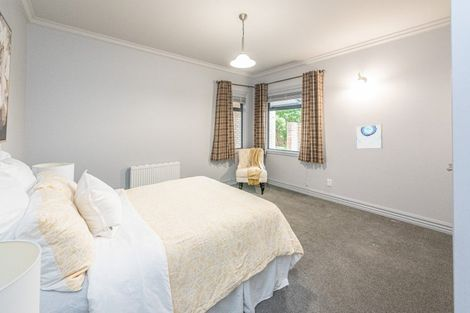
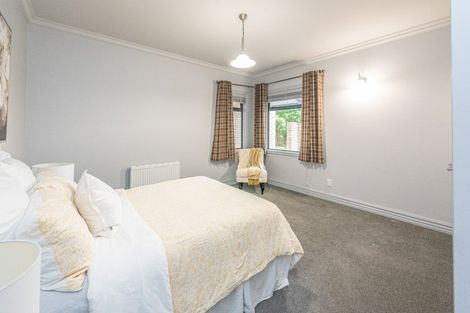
- wall art [355,123,383,150]
